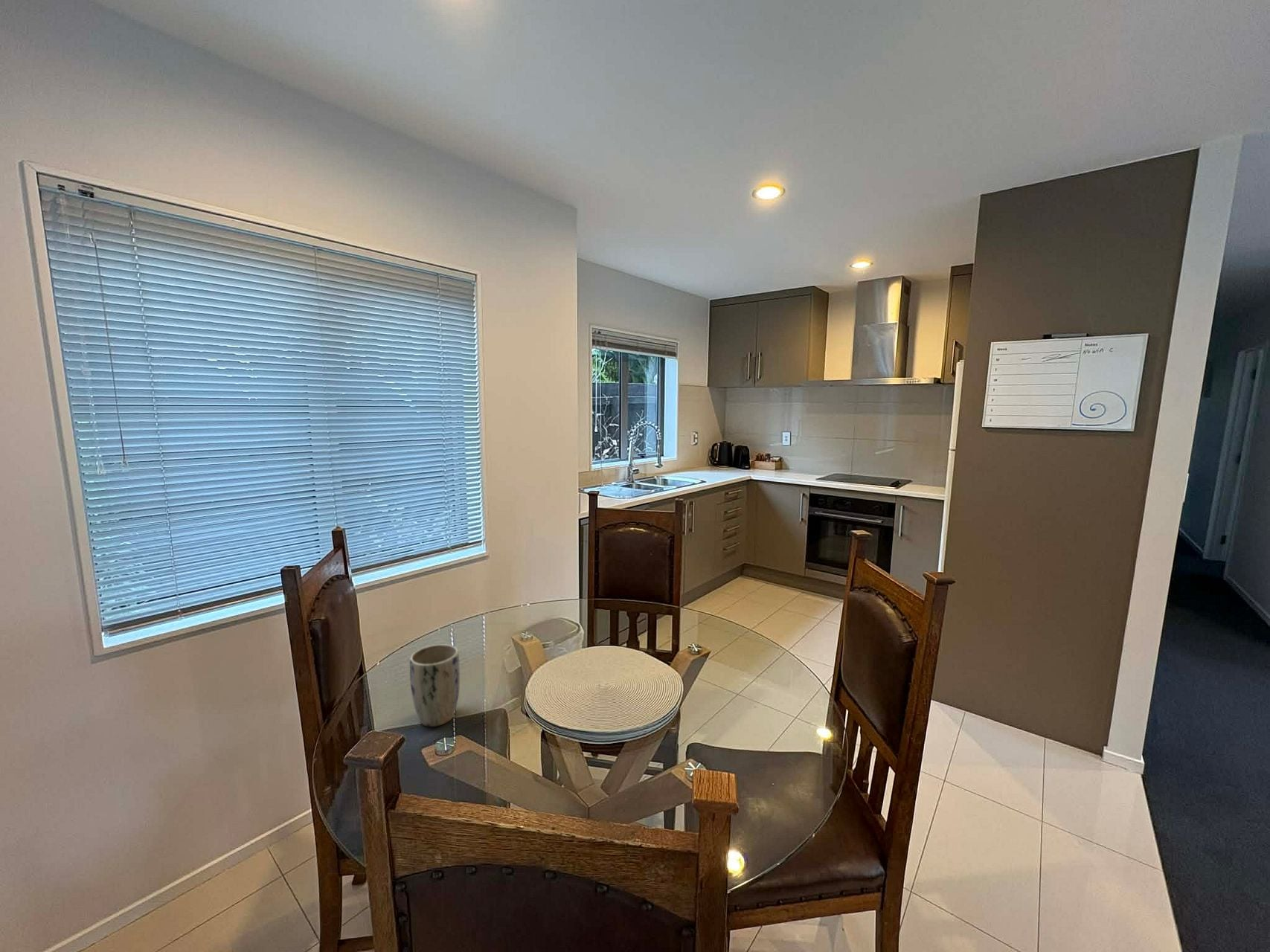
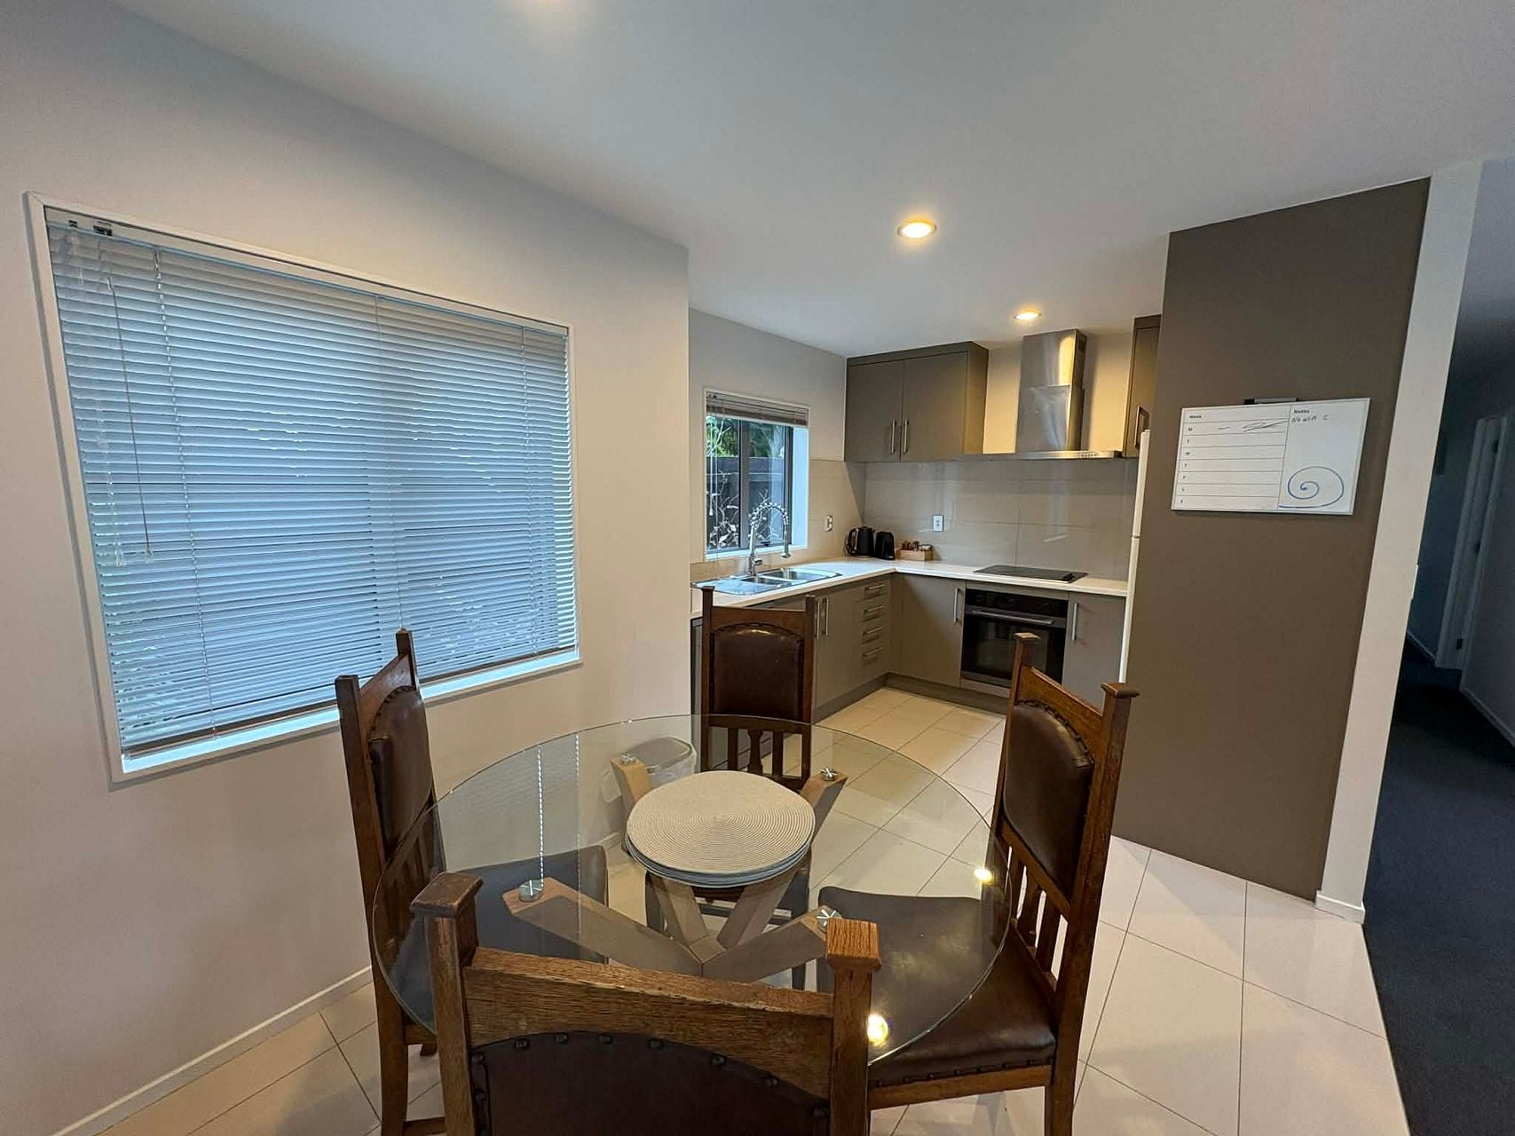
- plant pot [409,644,461,727]
